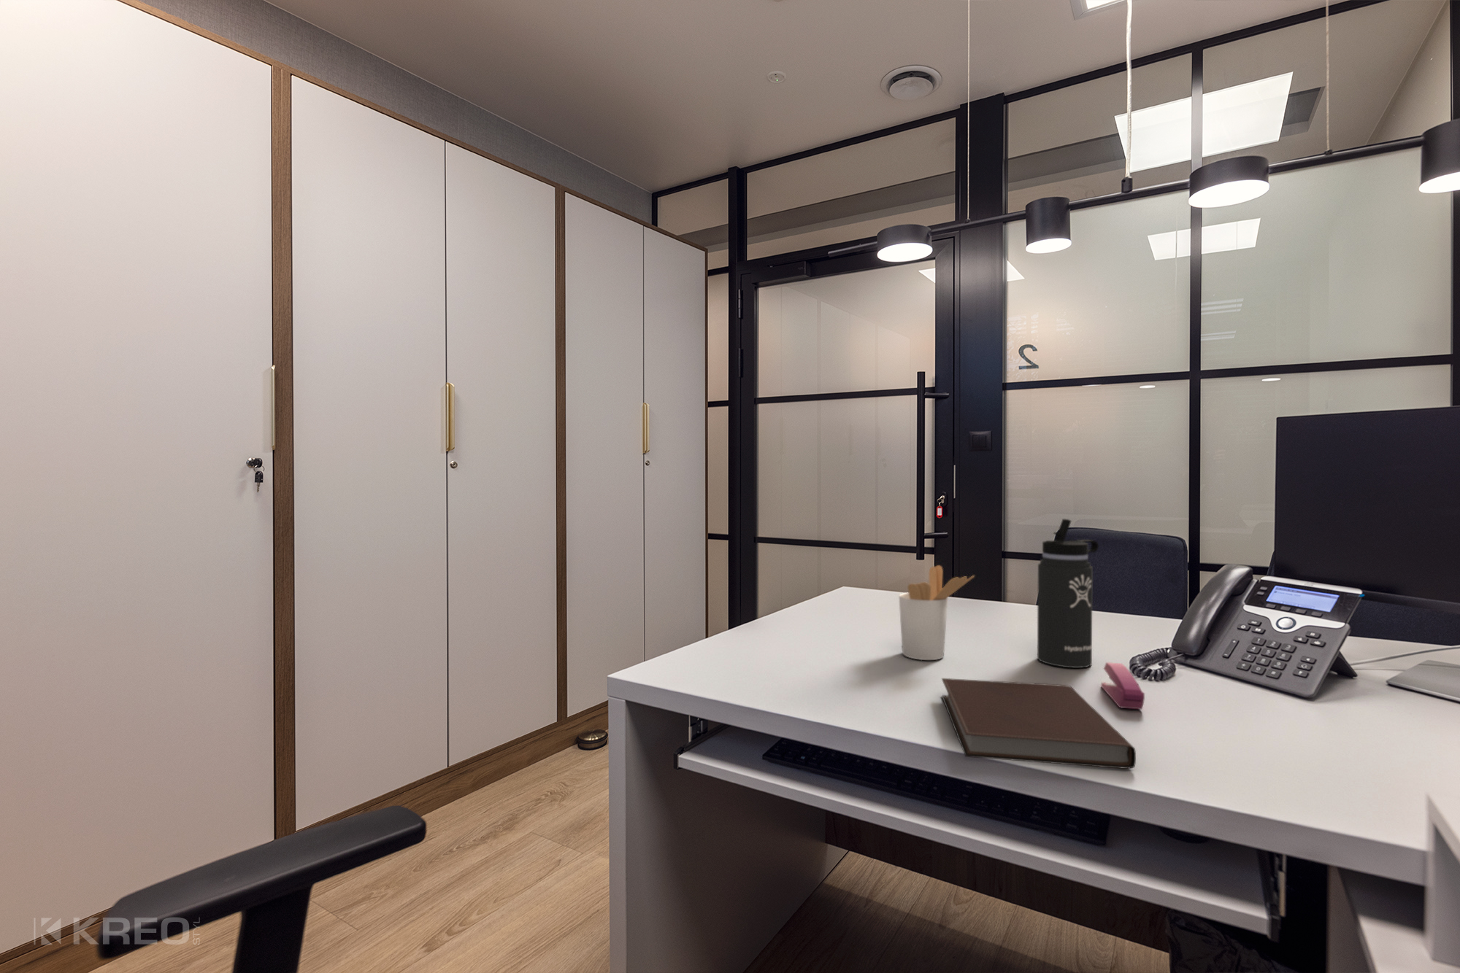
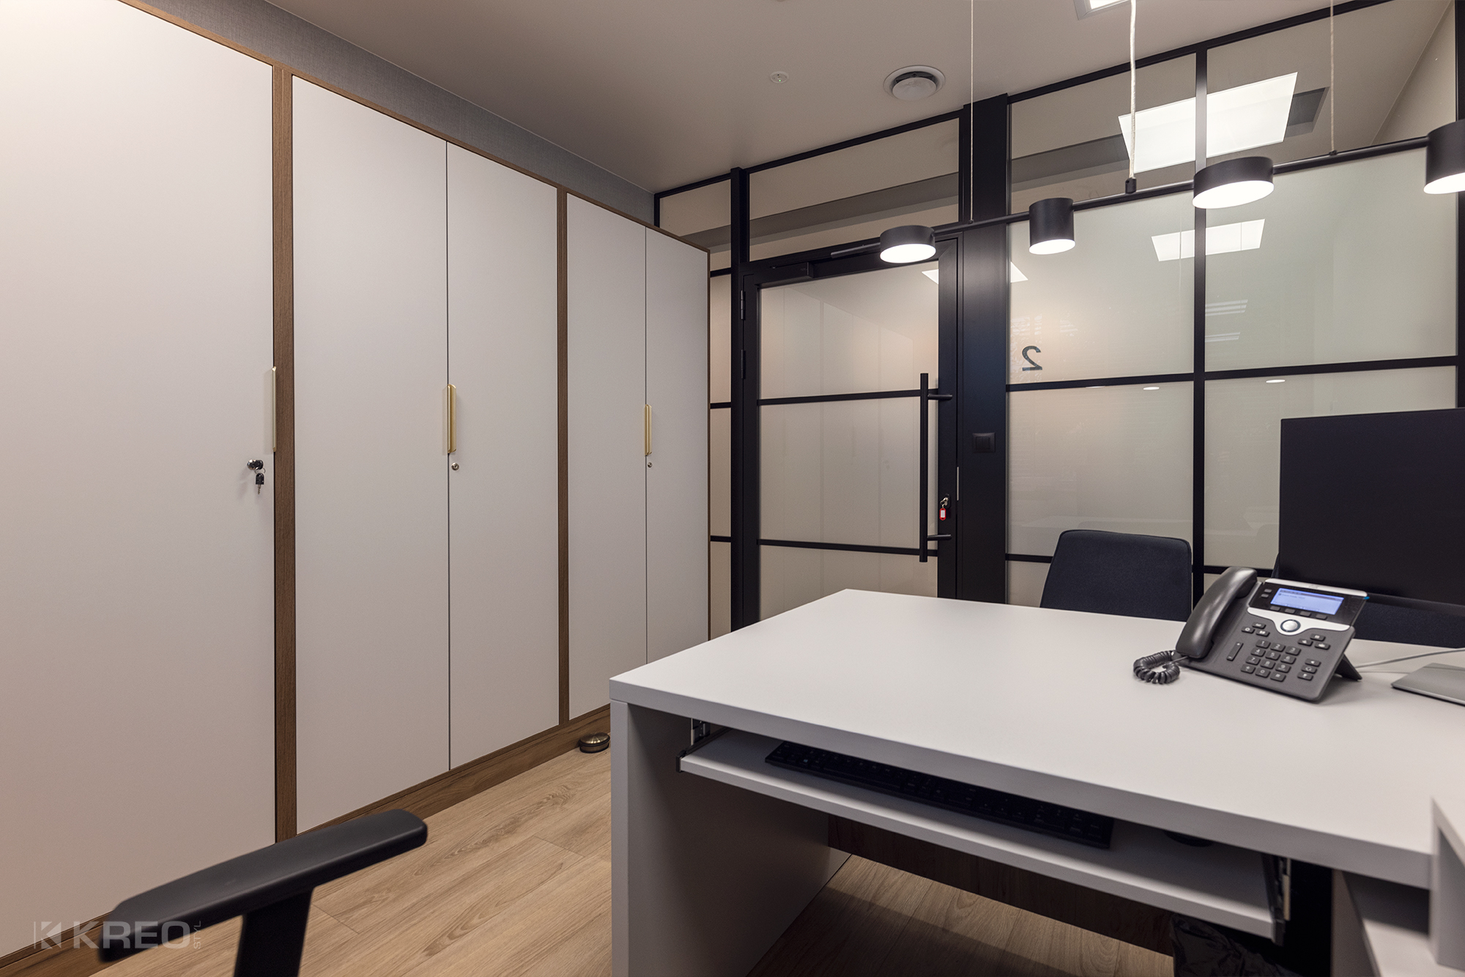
- notebook [941,678,1136,770]
- thermos bottle [1036,518,1099,669]
- stapler [1100,661,1145,710]
- utensil holder [898,565,976,661]
